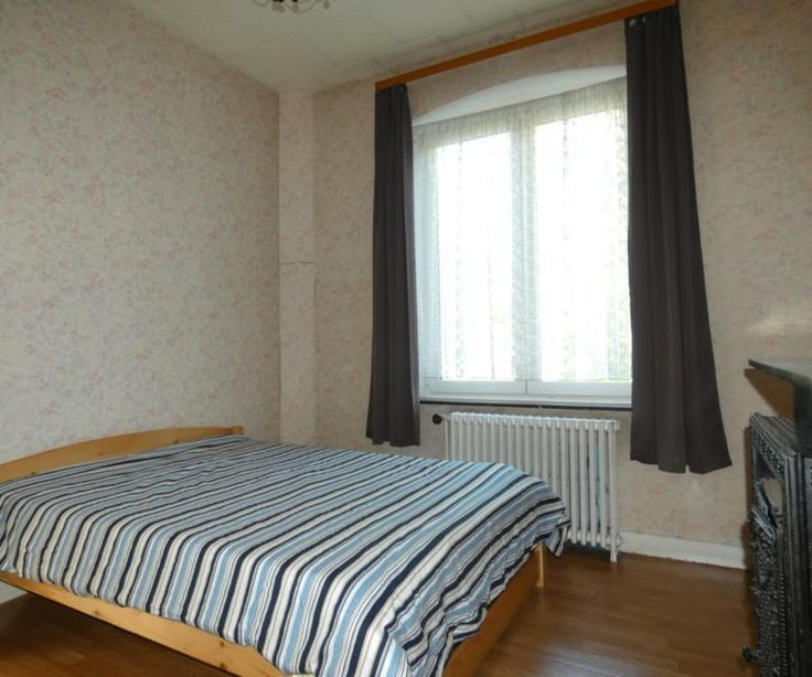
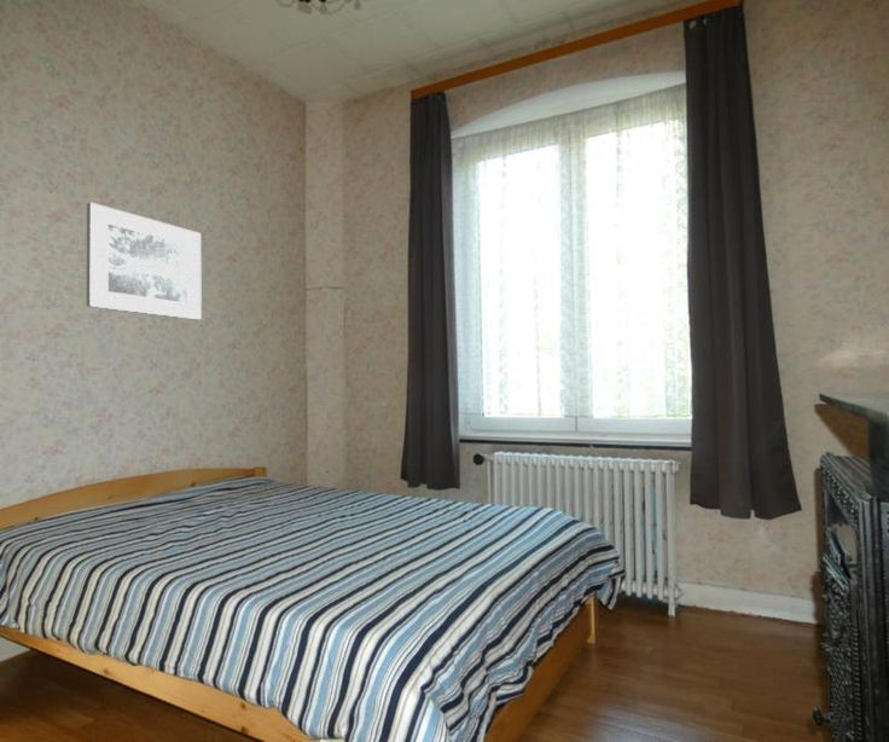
+ wall art [86,202,203,320]
